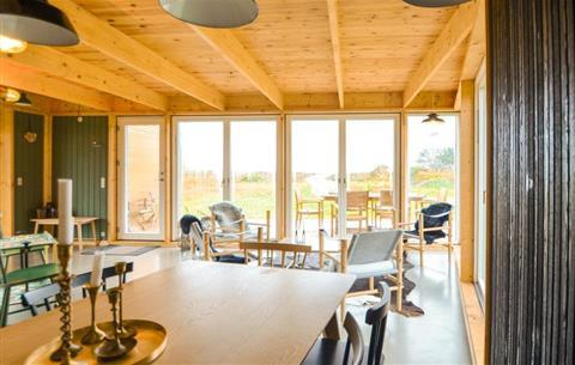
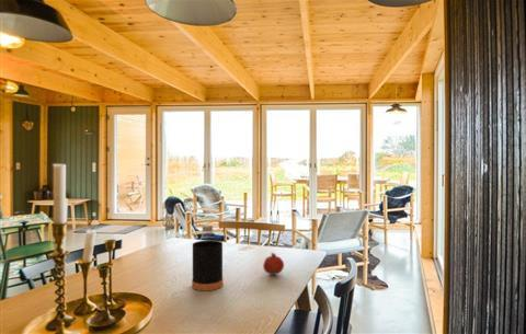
+ bottle [191,224,225,291]
+ fruit [262,252,285,276]
